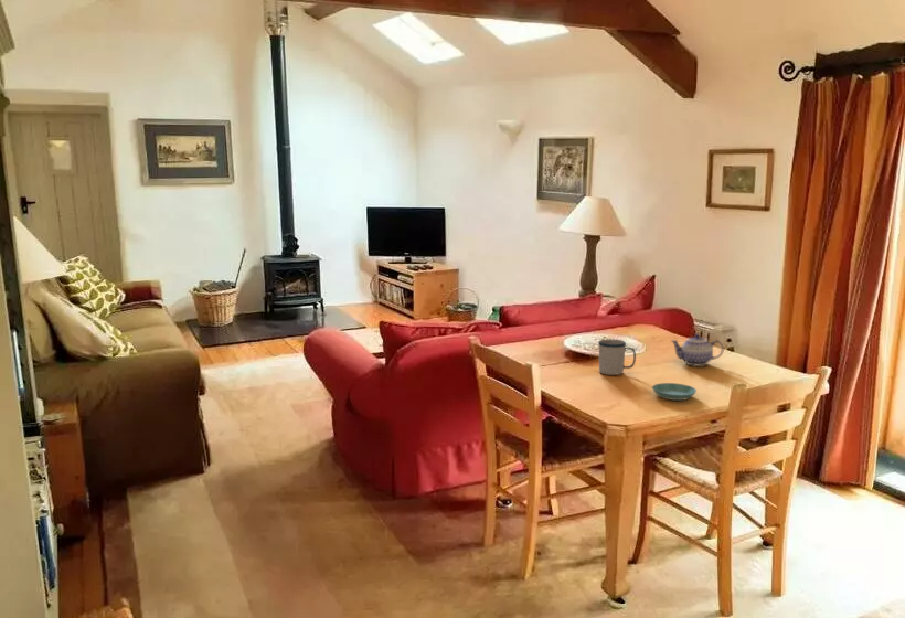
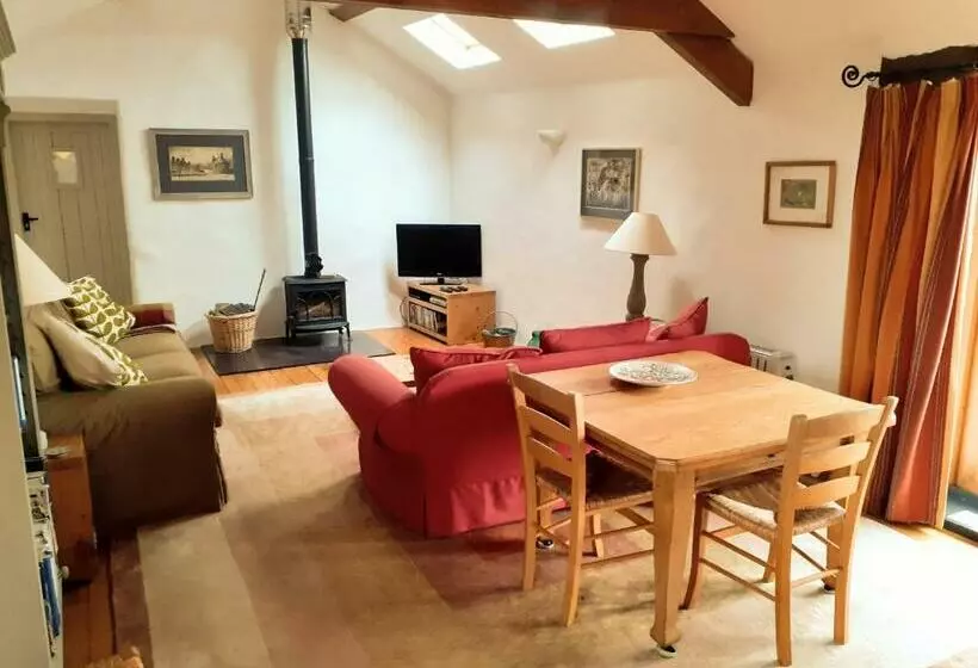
- teapot [670,333,725,367]
- mug [597,338,637,376]
- saucer [651,382,698,402]
